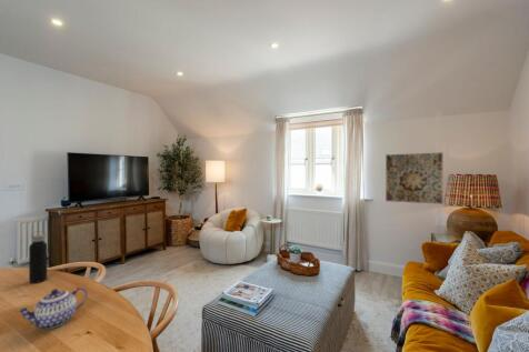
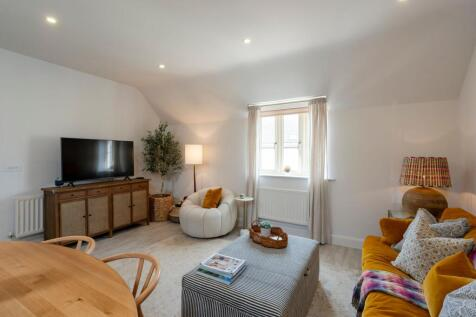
- wall art [385,152,443,205]
- teapot [14,286,89,331]
- water bottle [28,230,48,284]
